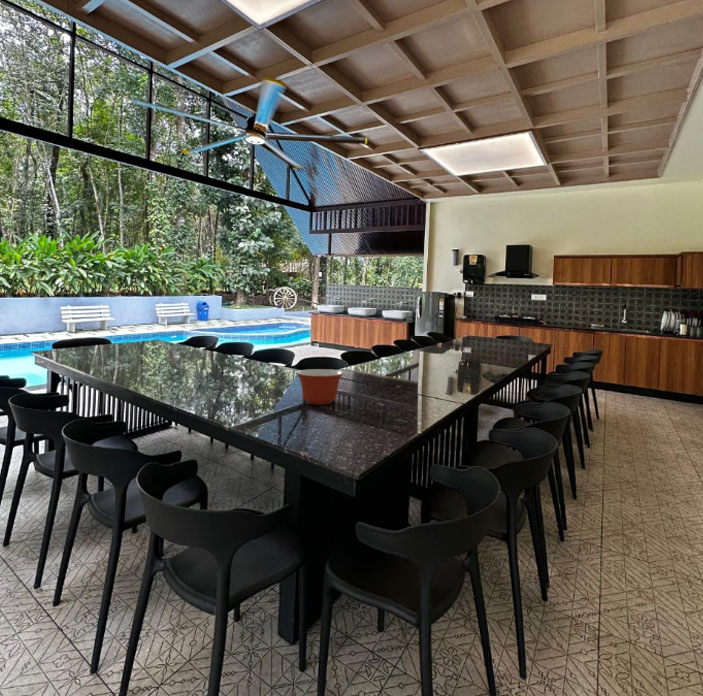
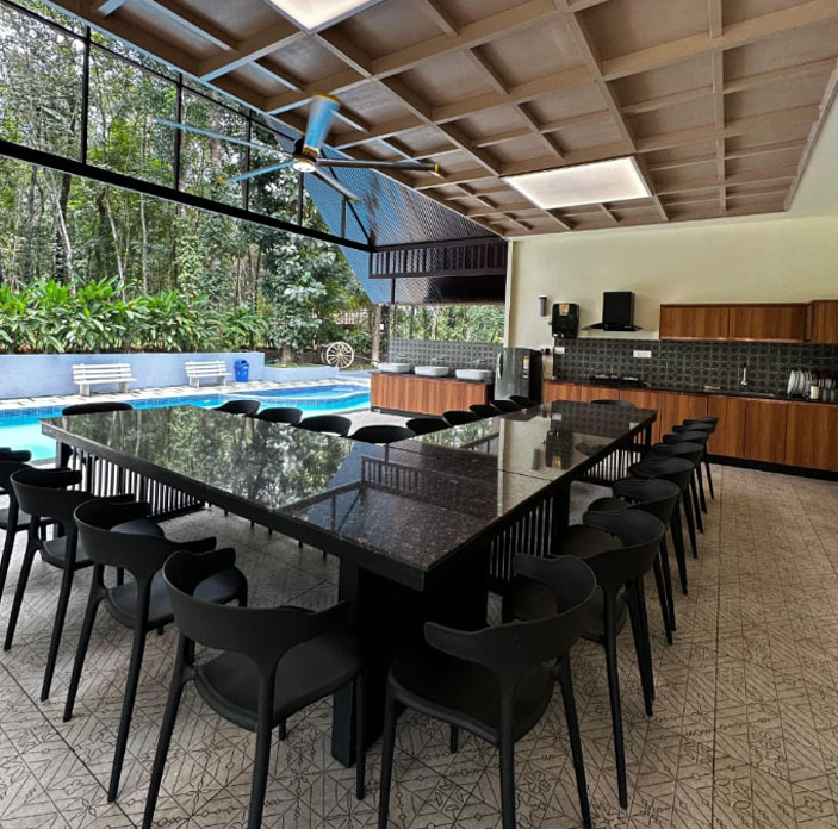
- mixing bowl [295,368,345,406]
